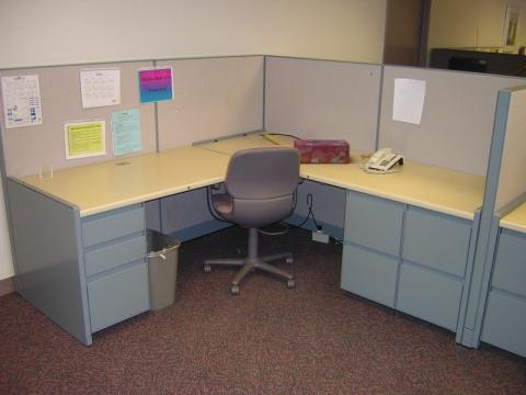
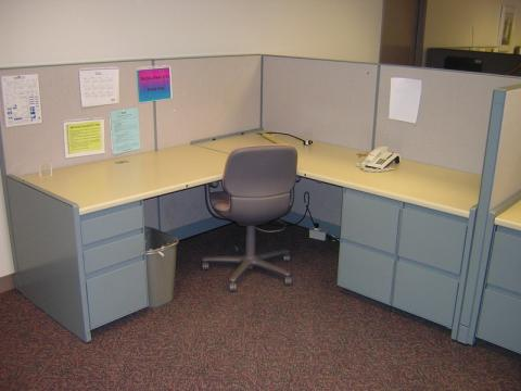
- tissue box [293,138,351,165]
